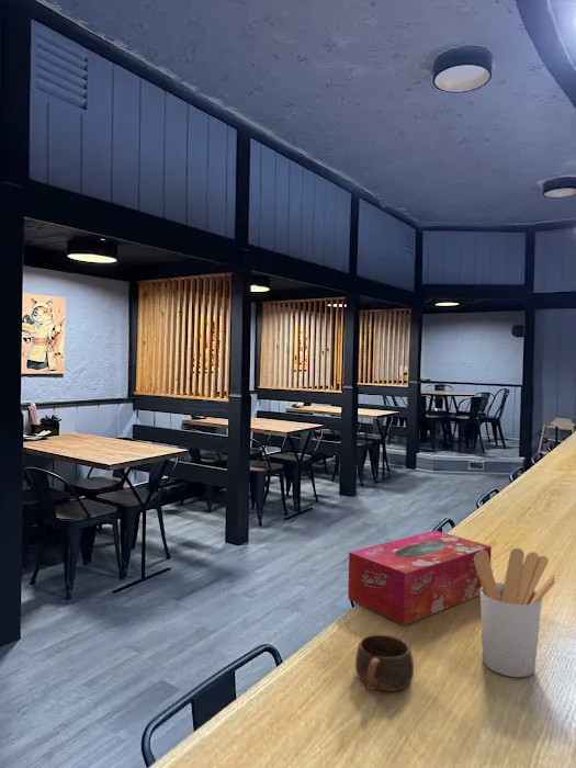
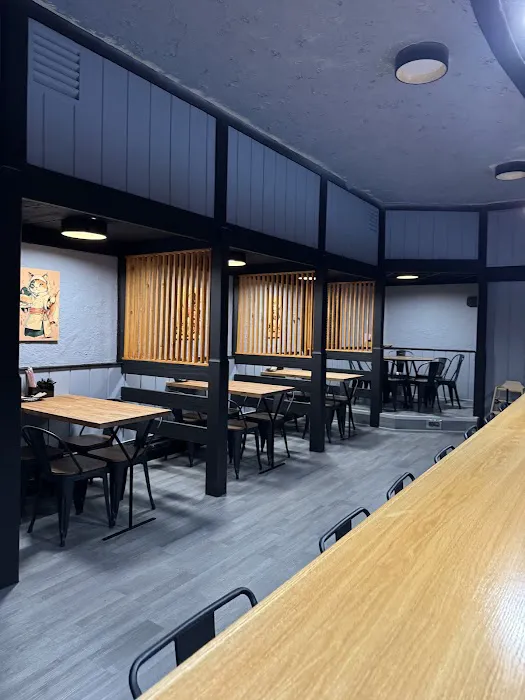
- utensil holder [474,547,556,678]
- cup [354,633,415,692]
- tissue box [347,530,493,626]
